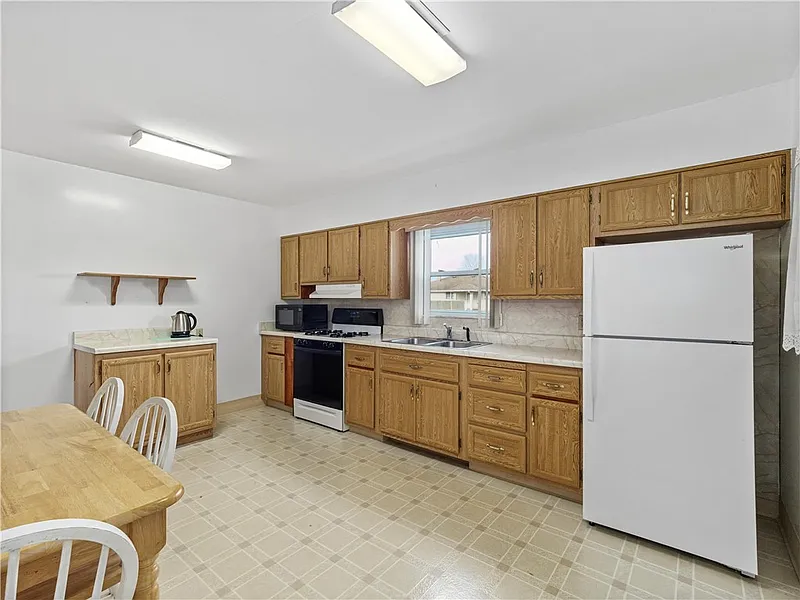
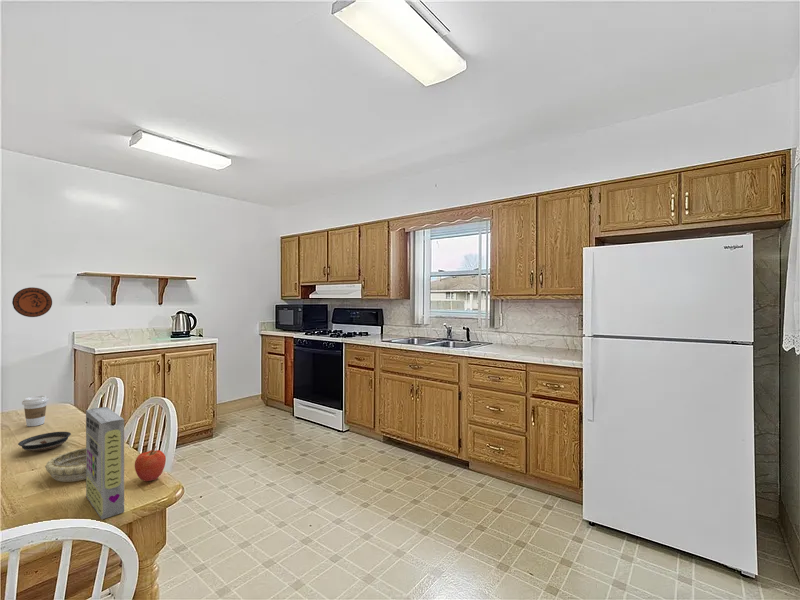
+ apple [134,445,167,483]
+ decorative bowl [44,447,86,483]
+ coffee cup [21,394,50,427]
+ decorative plate [11,286,53,318]
+ cereal box [85,406,125,520]
+ saucer [17,431,72,452]
